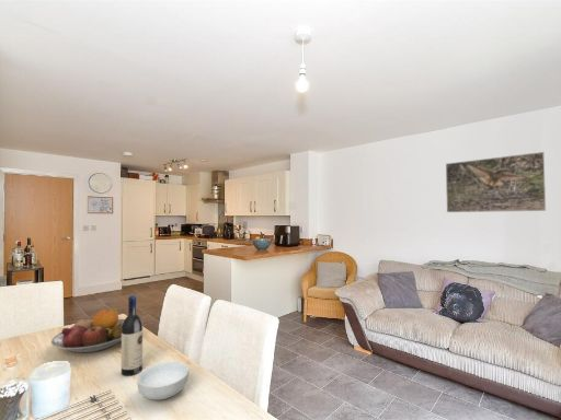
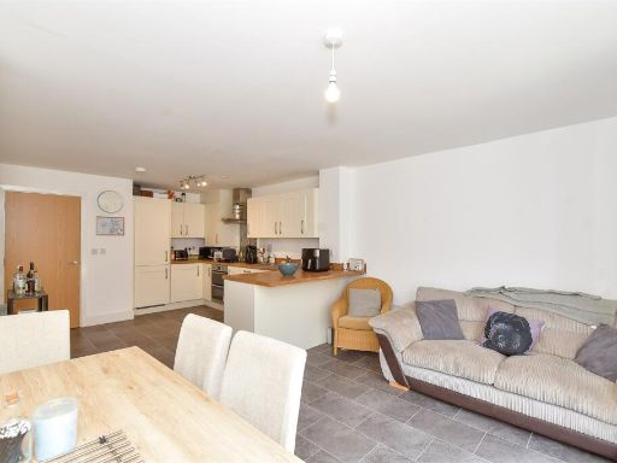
- wine bottle [121,294,144,377]
- cereal bowl [137,361,190,401]
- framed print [445,151,547,213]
- fruit bowl [50,306,125,353]
